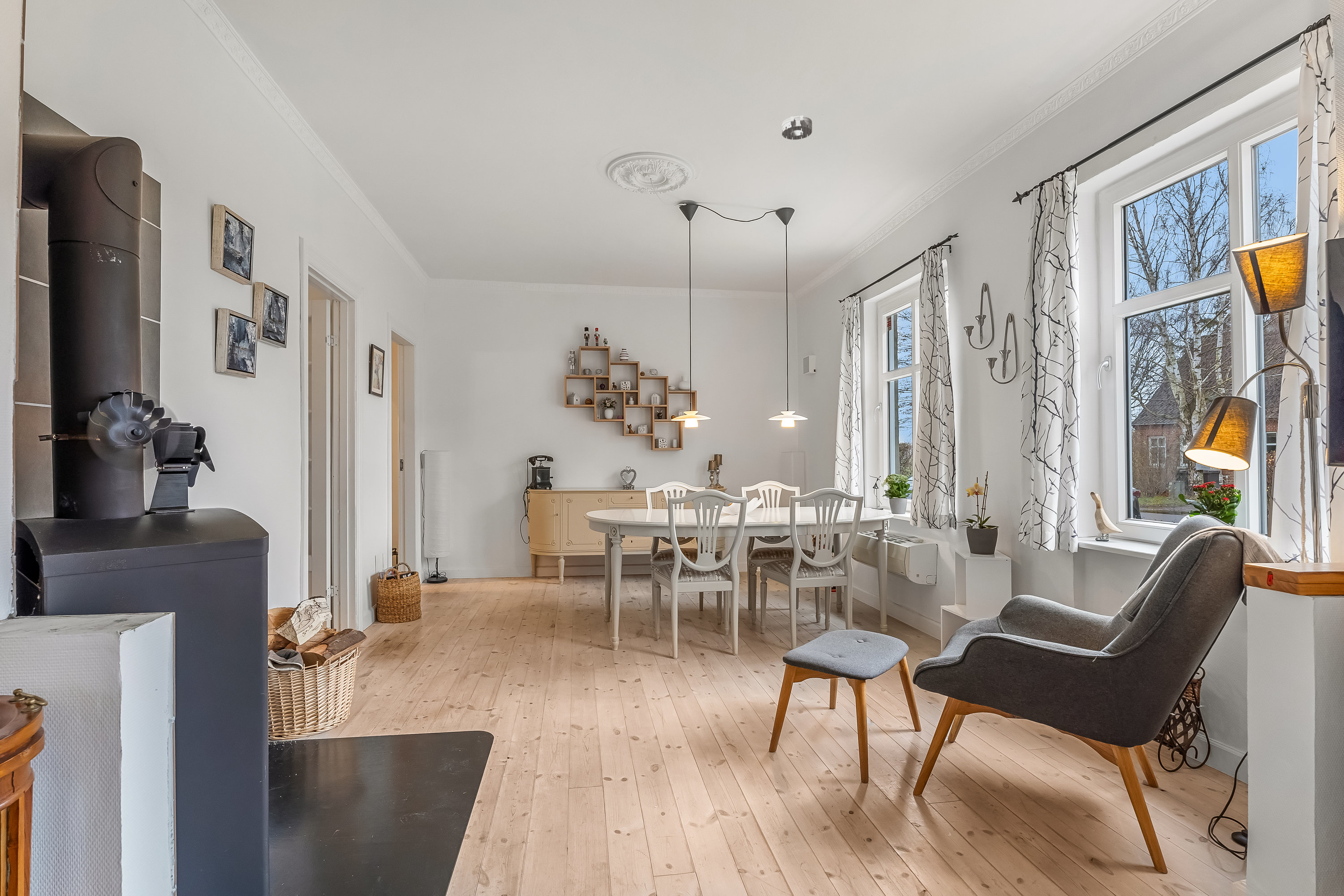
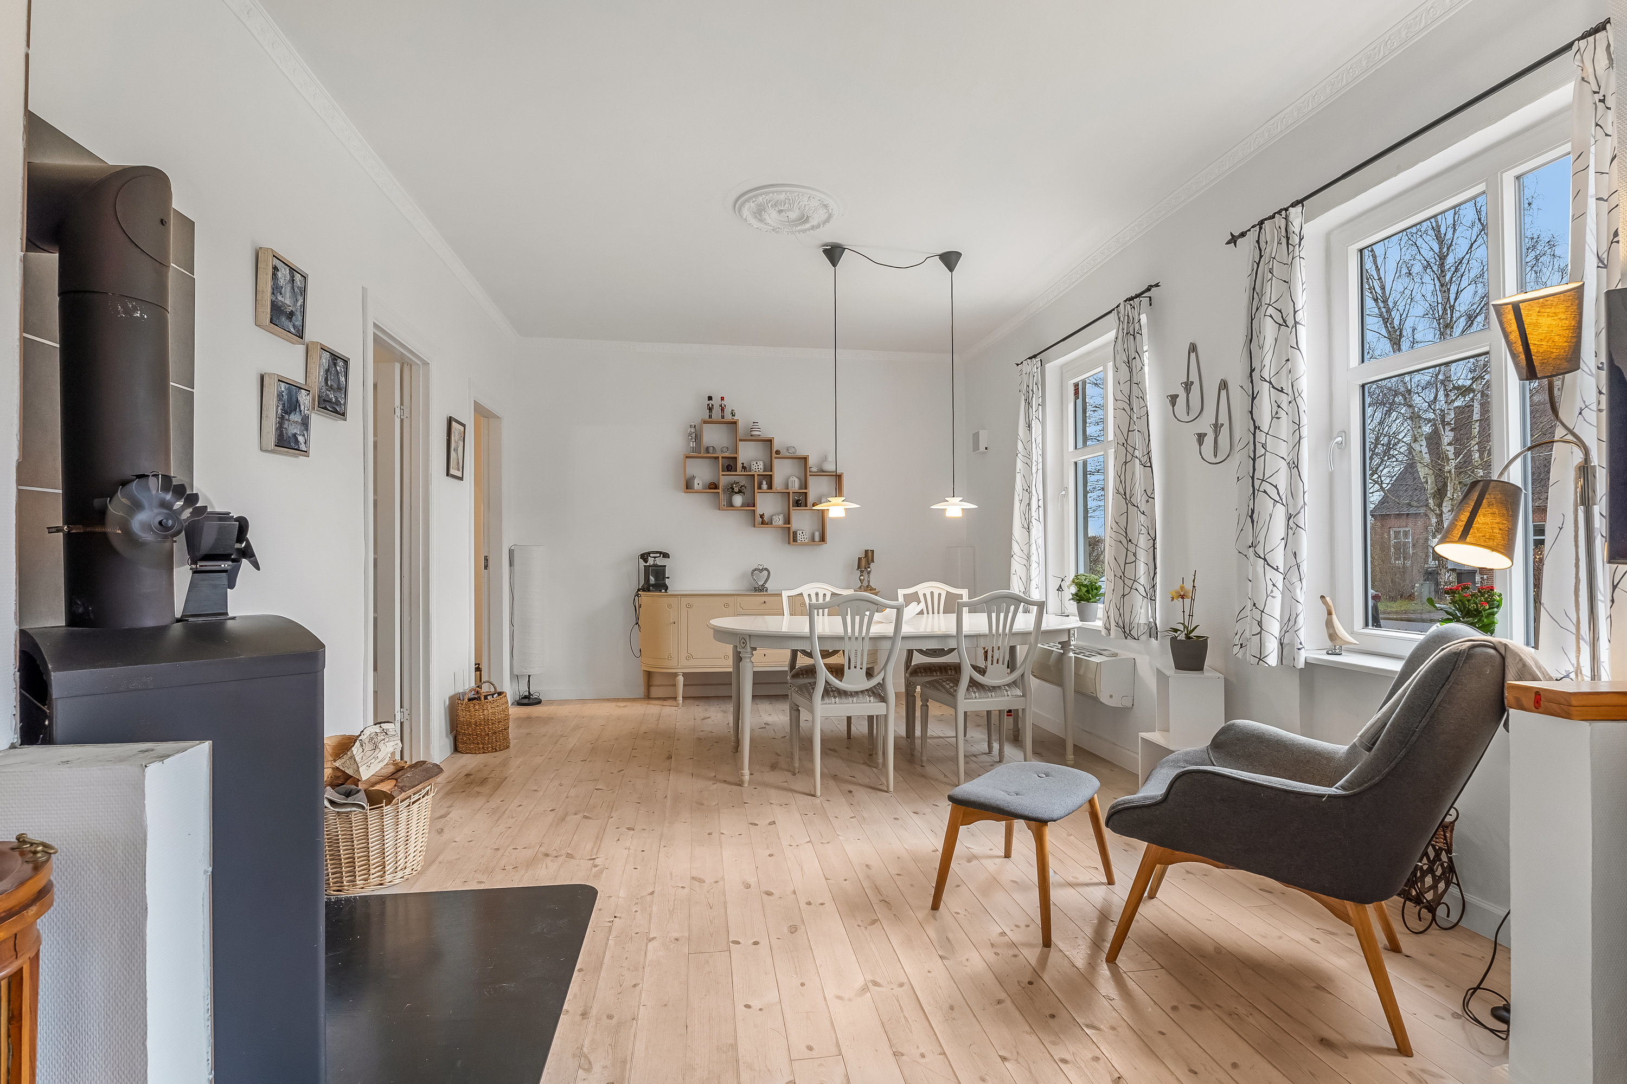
- smoke detector [781,115,813,140]
